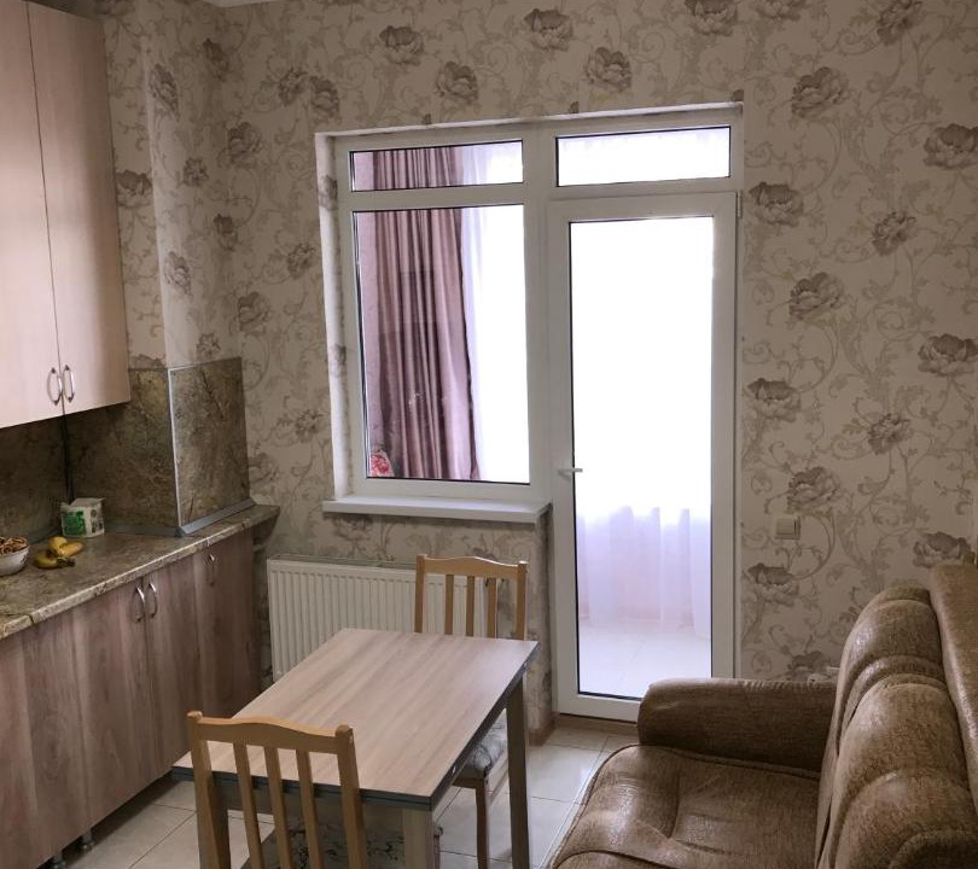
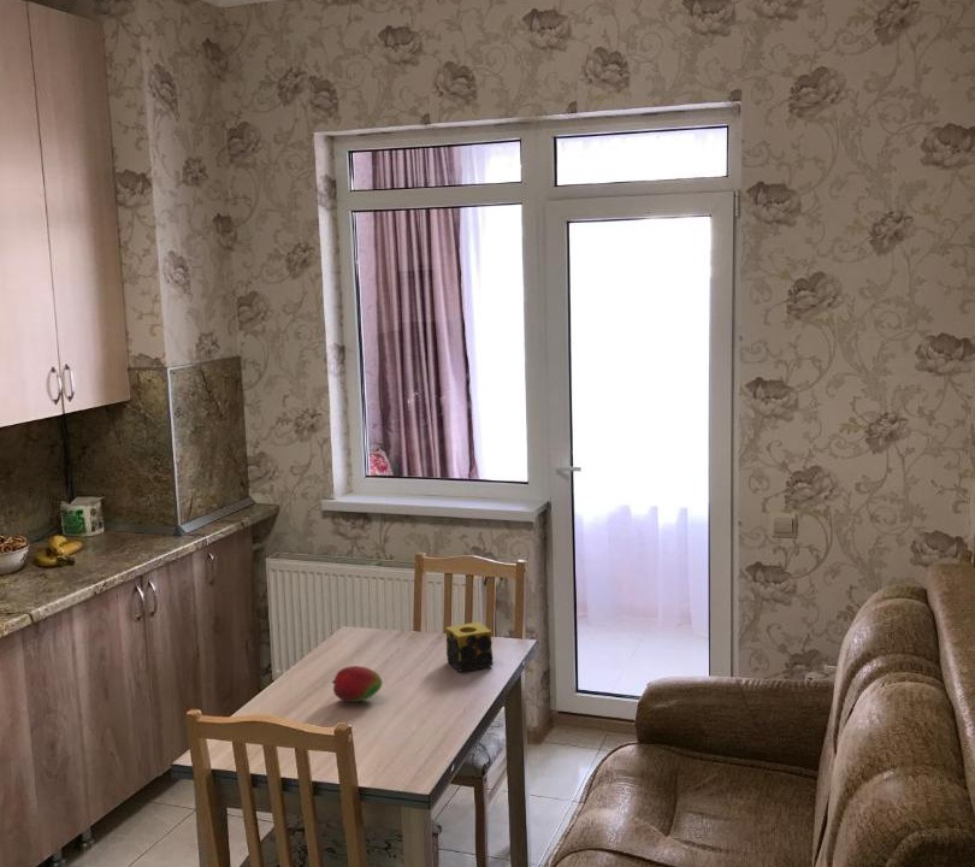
+ fruit [331,665,383,703]
+ candle [444,621,495,672]
